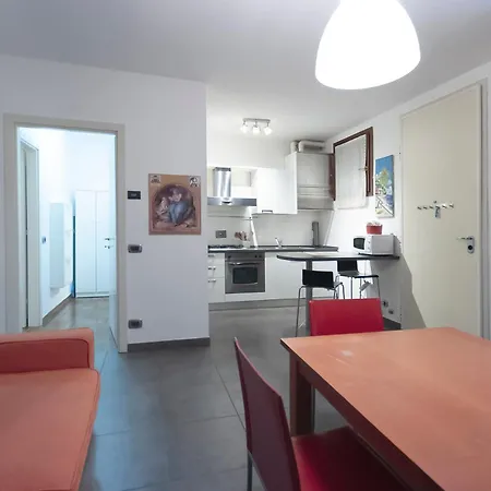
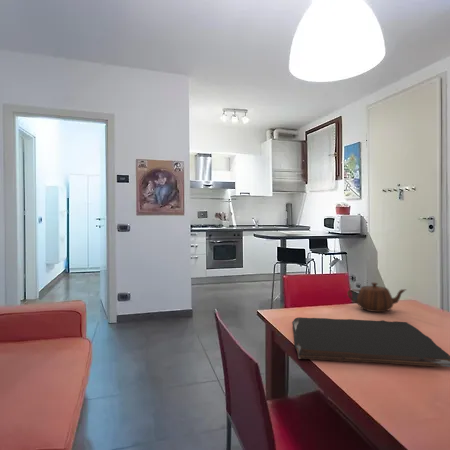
+ cutting board [291,316,450,368]
+ teapot [346,282,407,313]
